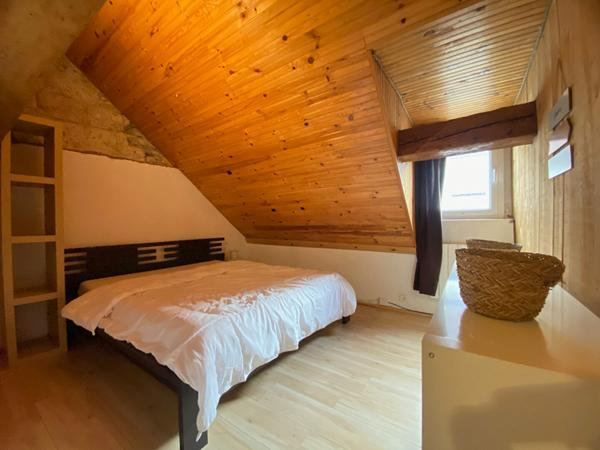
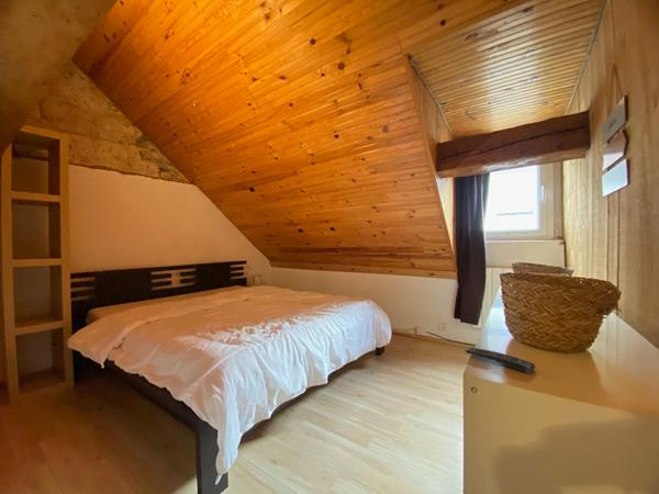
+ remote control [463,347,536,374]
